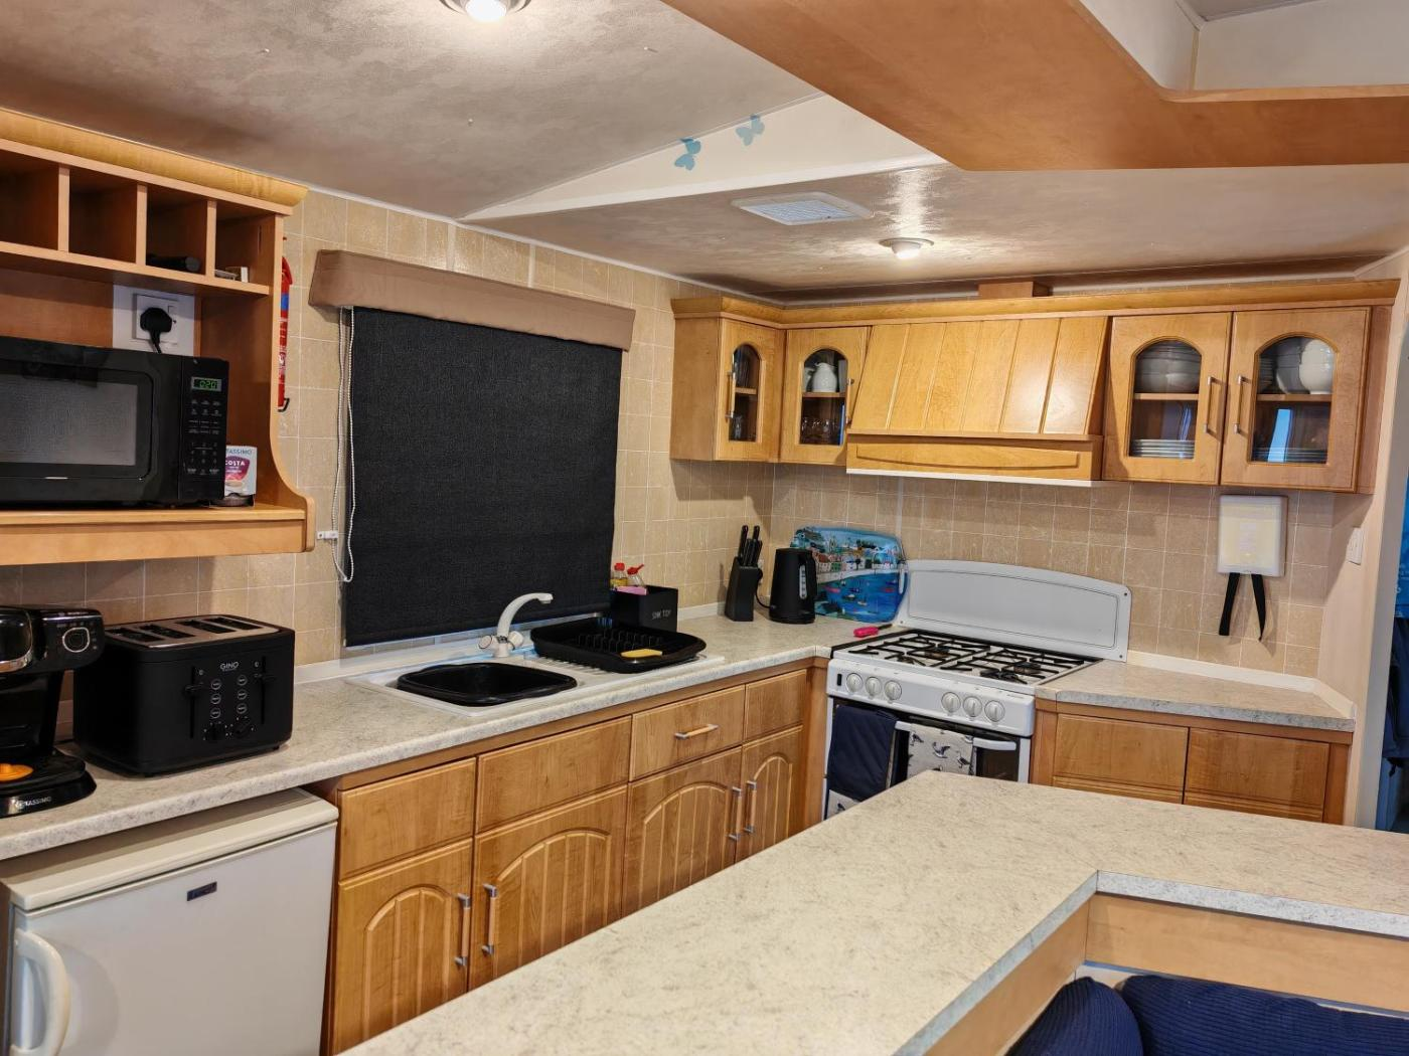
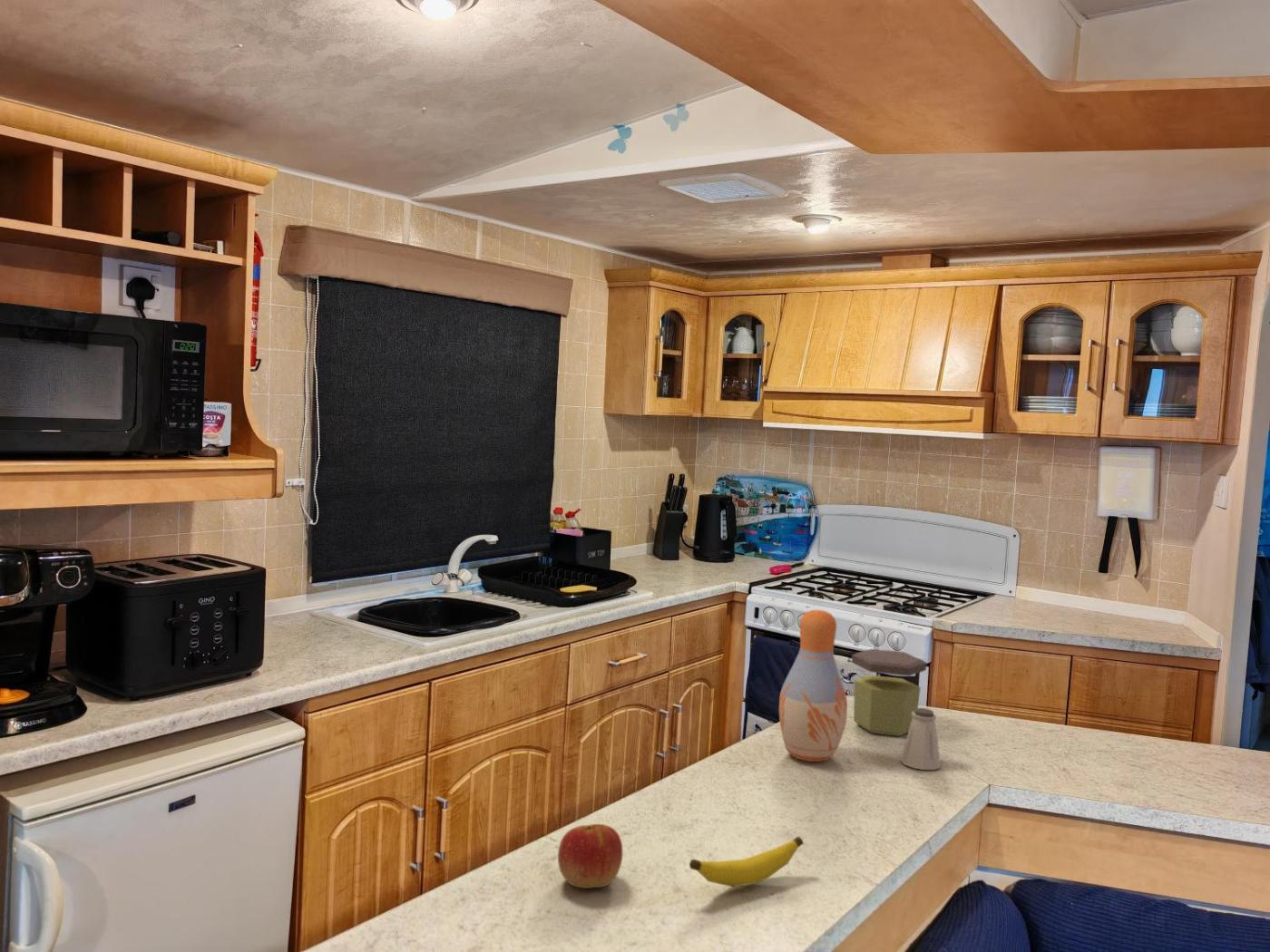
+ apple [557,823,624,889]
+ vase [778,609,848,763]
+ banana [689,835,805,888]
+ jar [851,648,927,737]
+ saltshaker [900,707,942,771]
